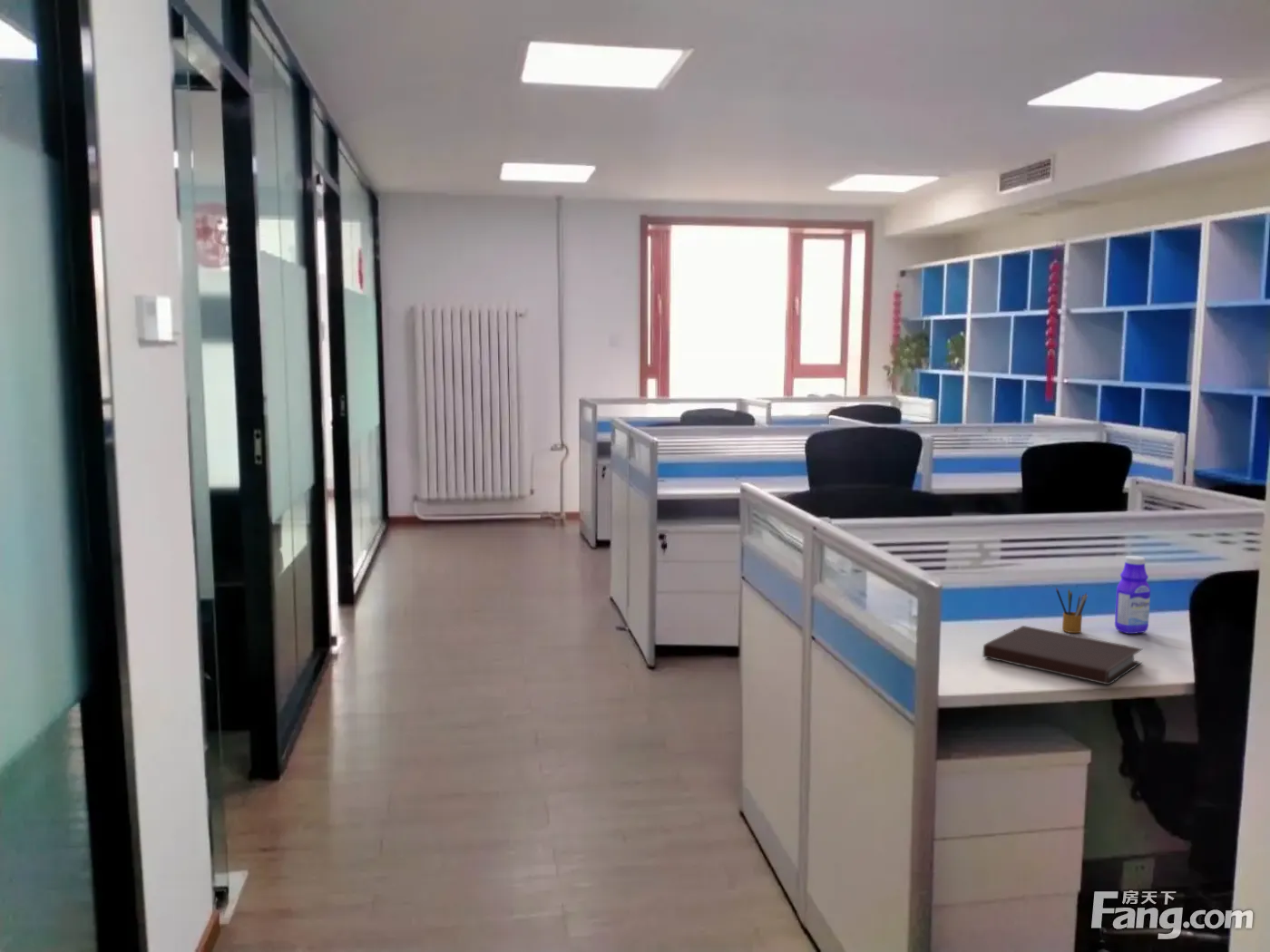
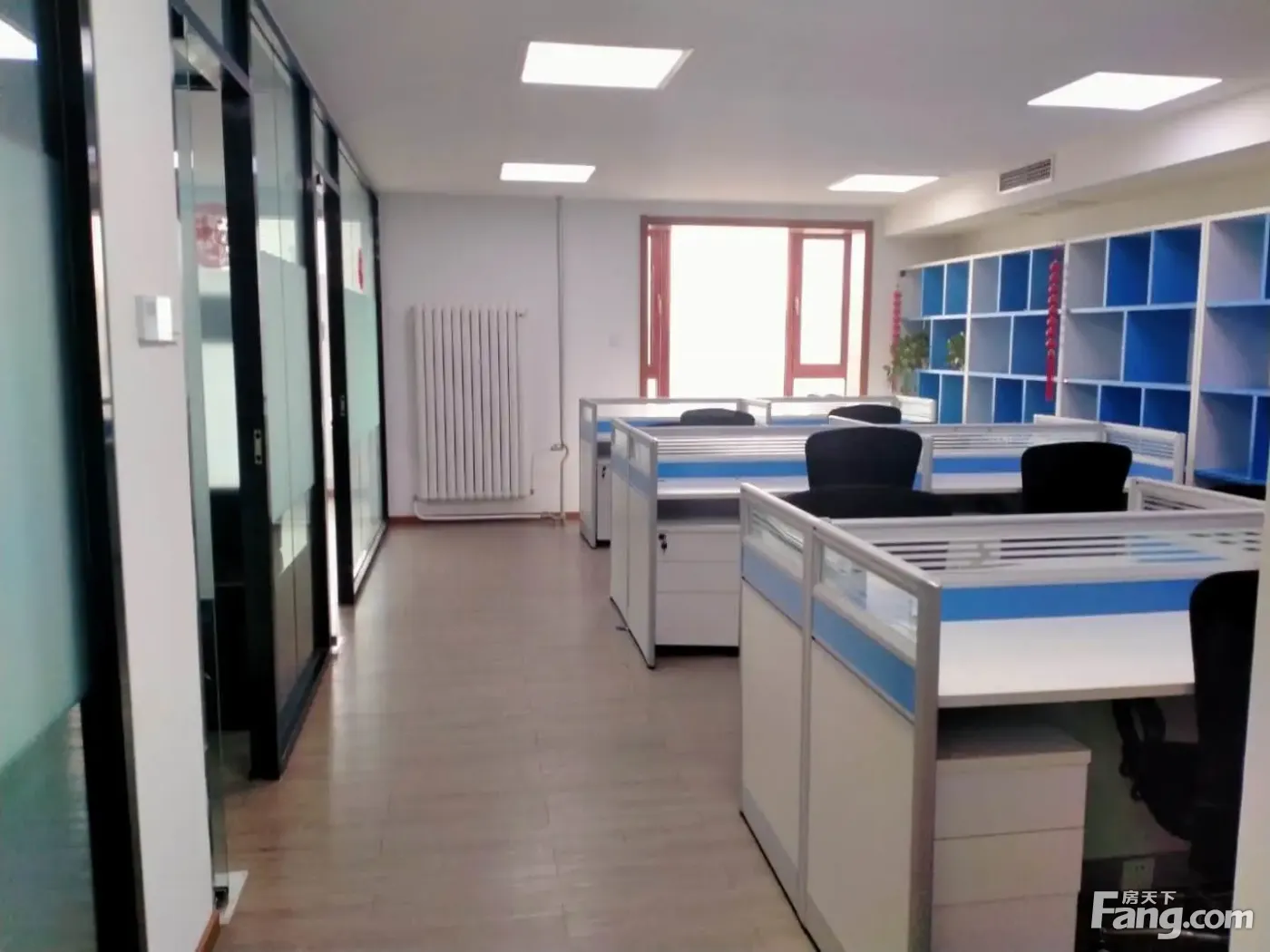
- notebook [982,625,1144,685]
- pencil box [1055,587,1089,634]
- bottle [1114,555,1151,635]
